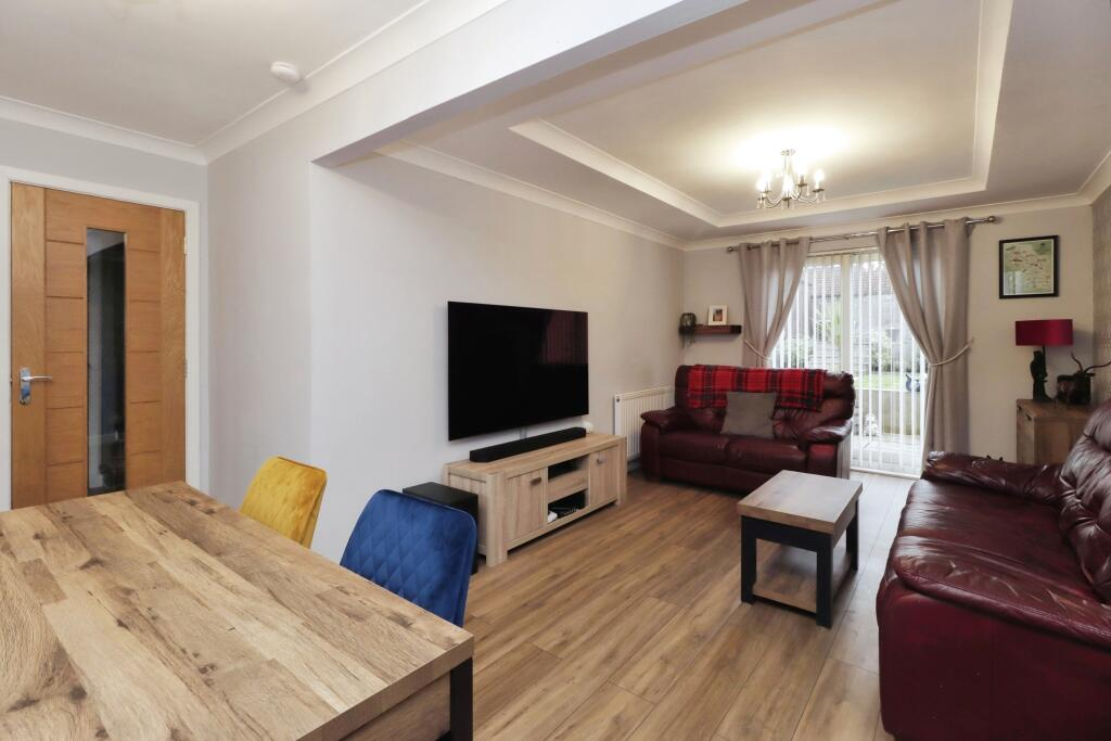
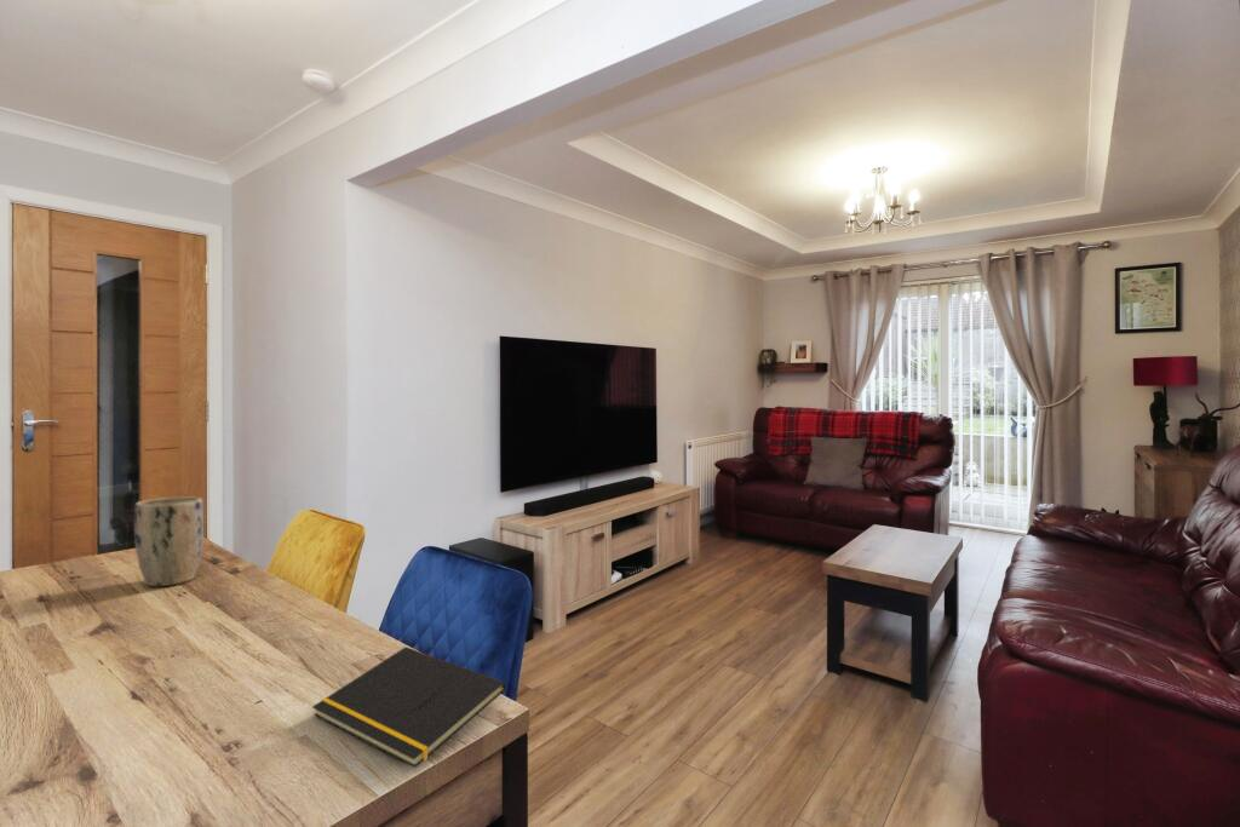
+ plant pot [133,496,205,587]
+ notepad [311,645,507,769]
